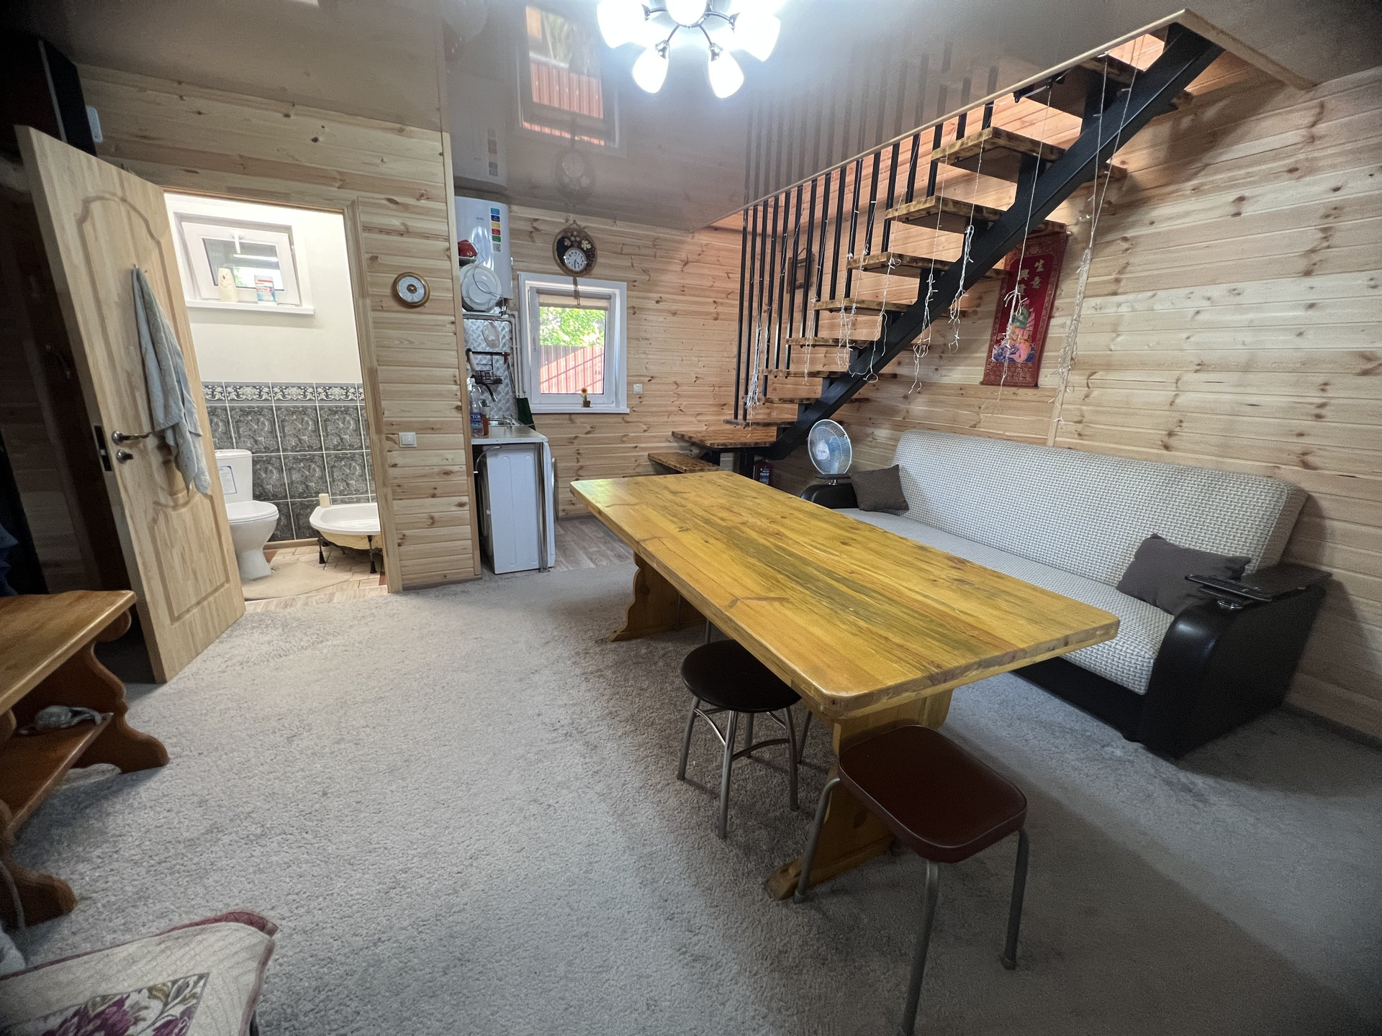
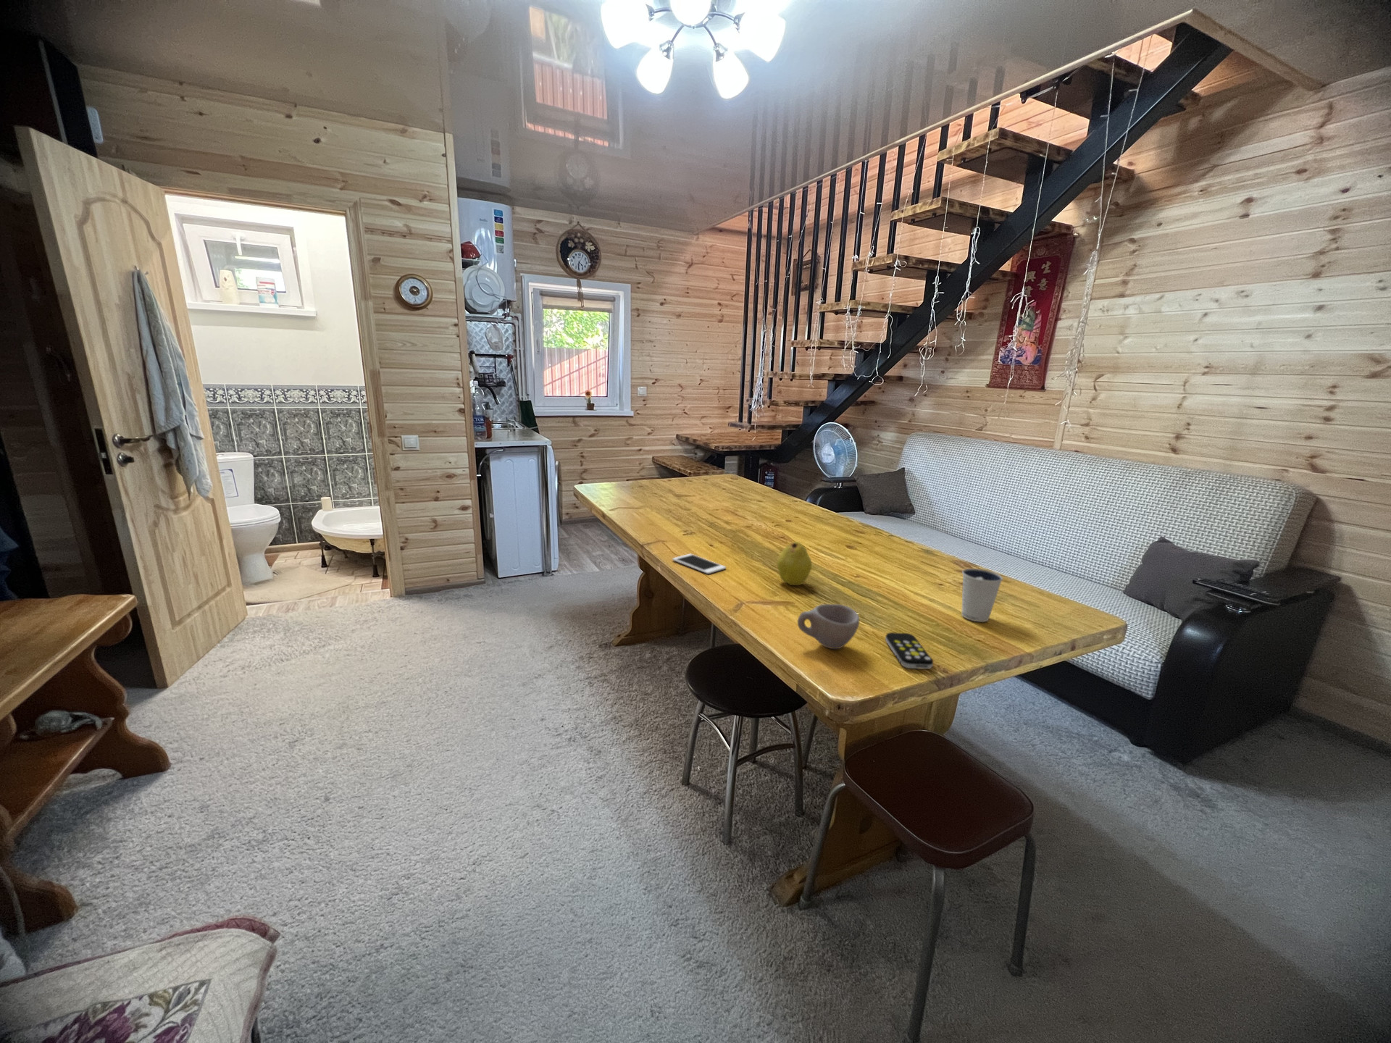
+ cell phone [671,553,726,575]
+ remote control [885,631,934,671]
+ fruit [777,541,812,586]
+ dixie cup [961,568,1003,623]
+ cup [797,604,860,650]
